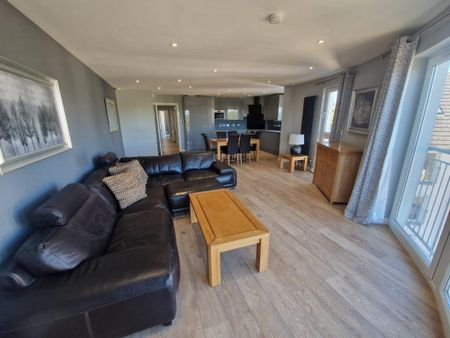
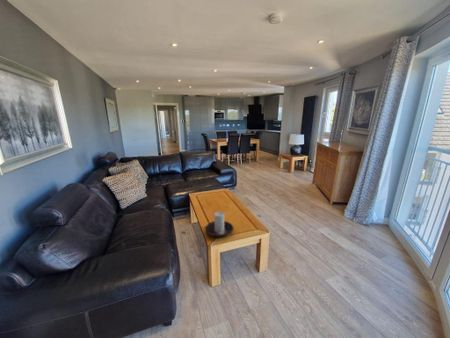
+ candle holder [204,211,234,238]
